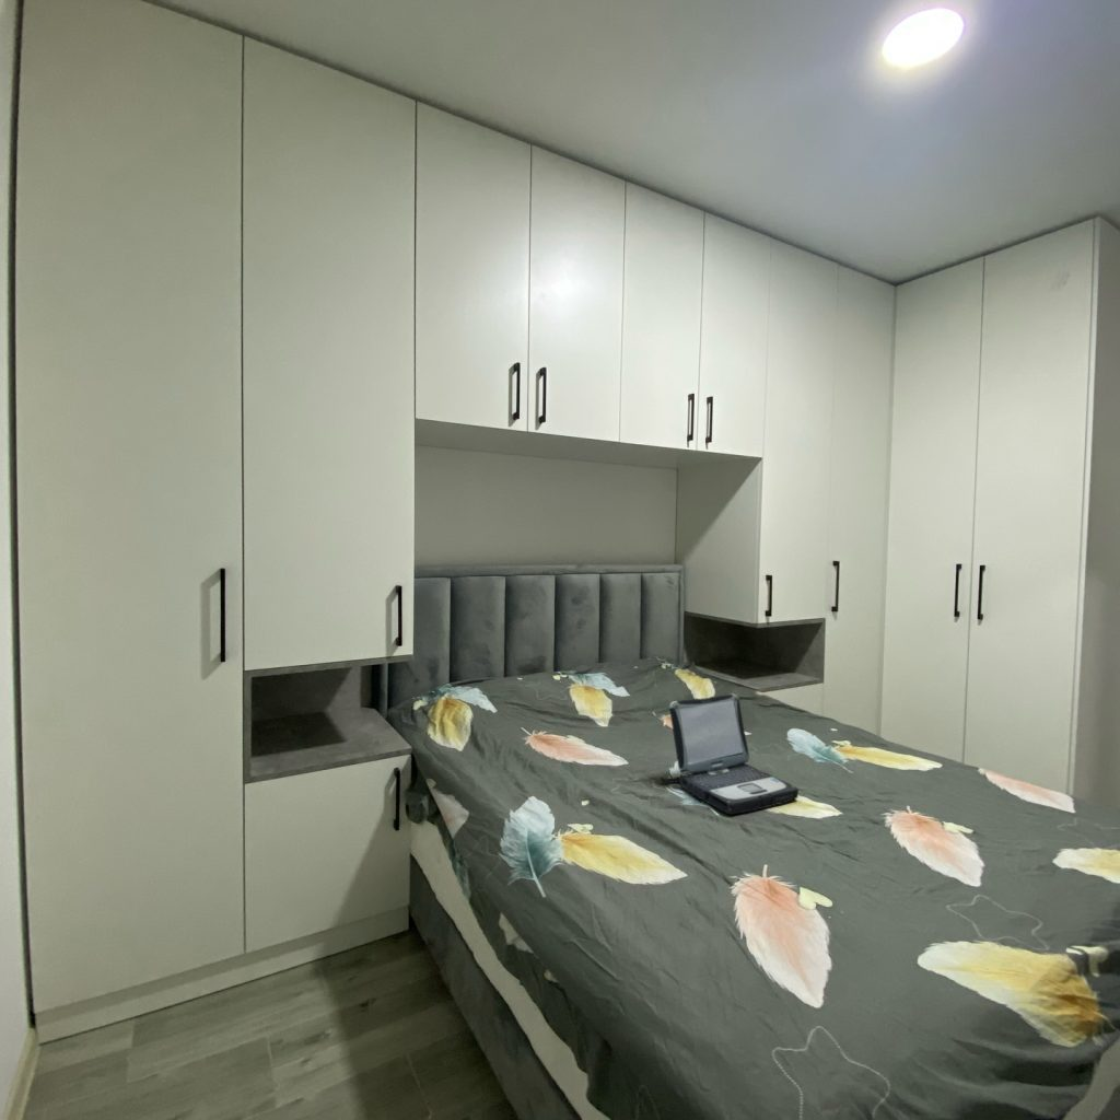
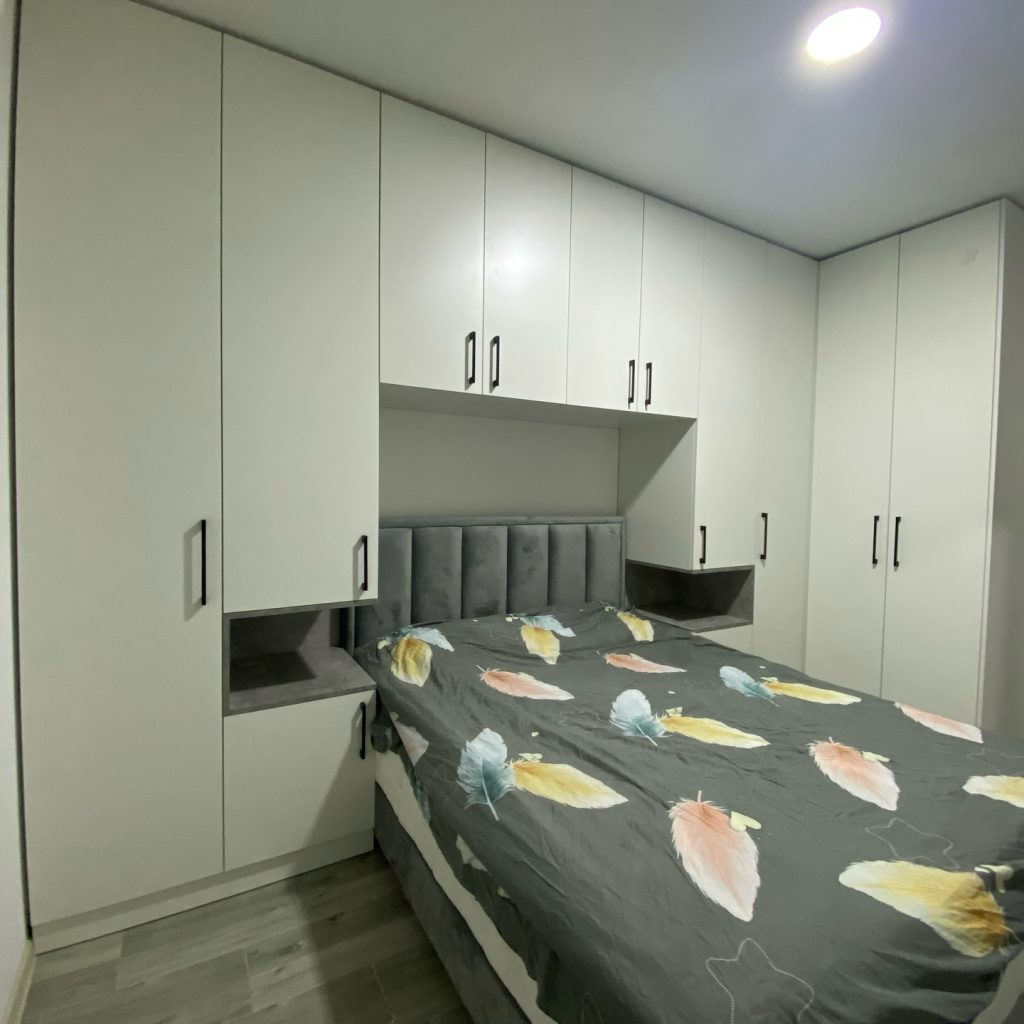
- laptop [660,693,800,816]
